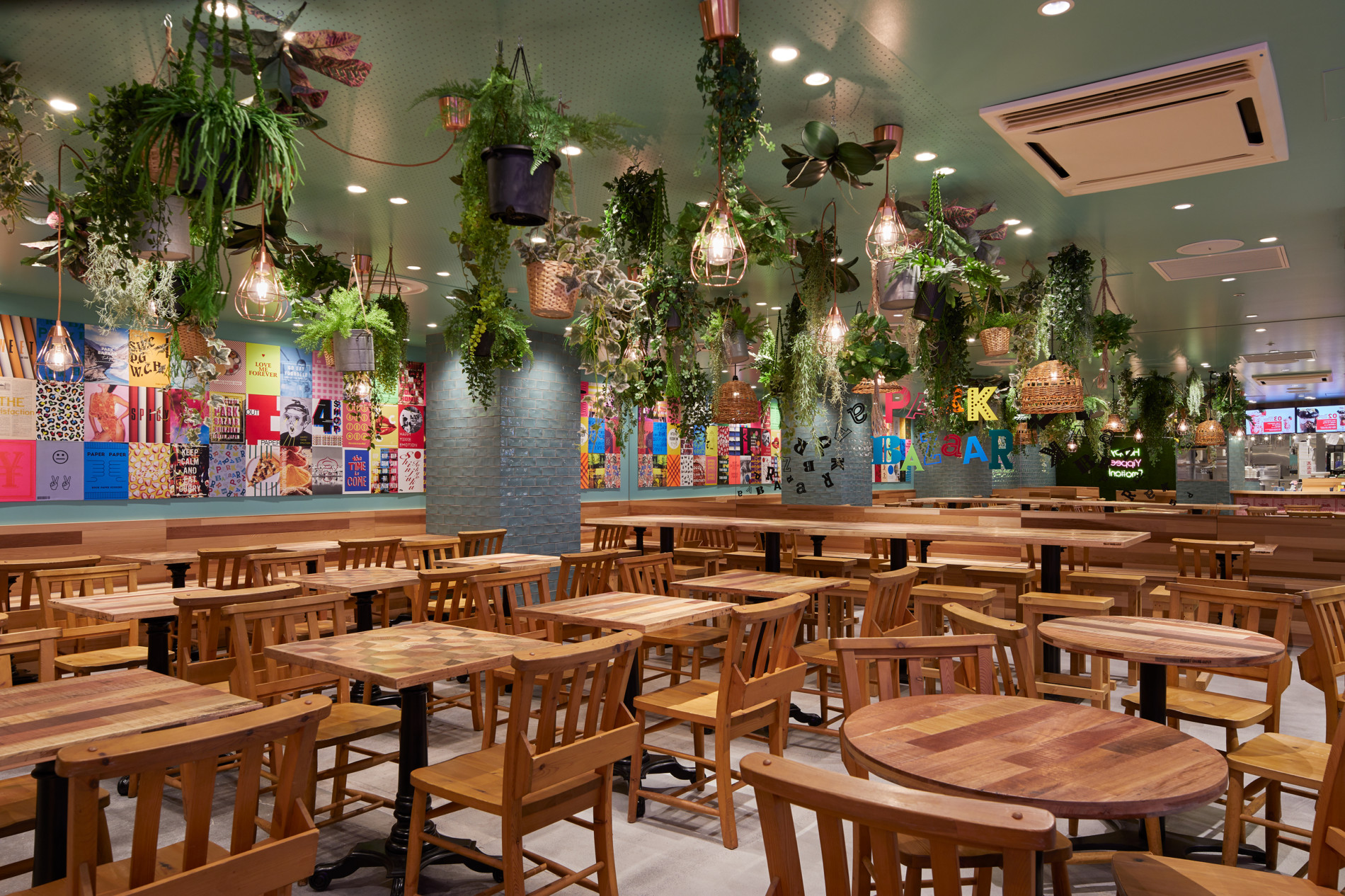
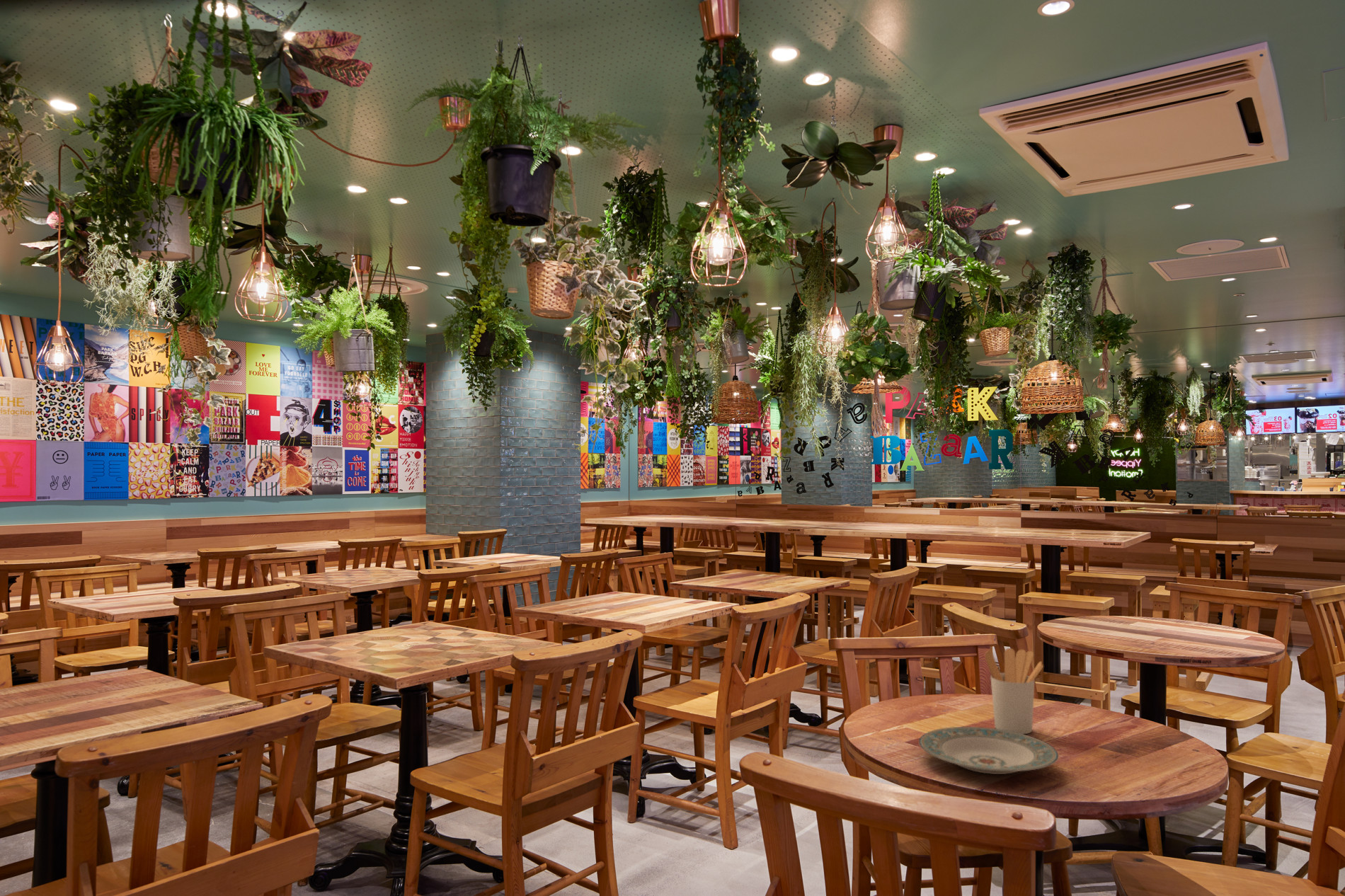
+ plate [918,726,1060,775]
+ utensil holder [984,648,1044,735]
